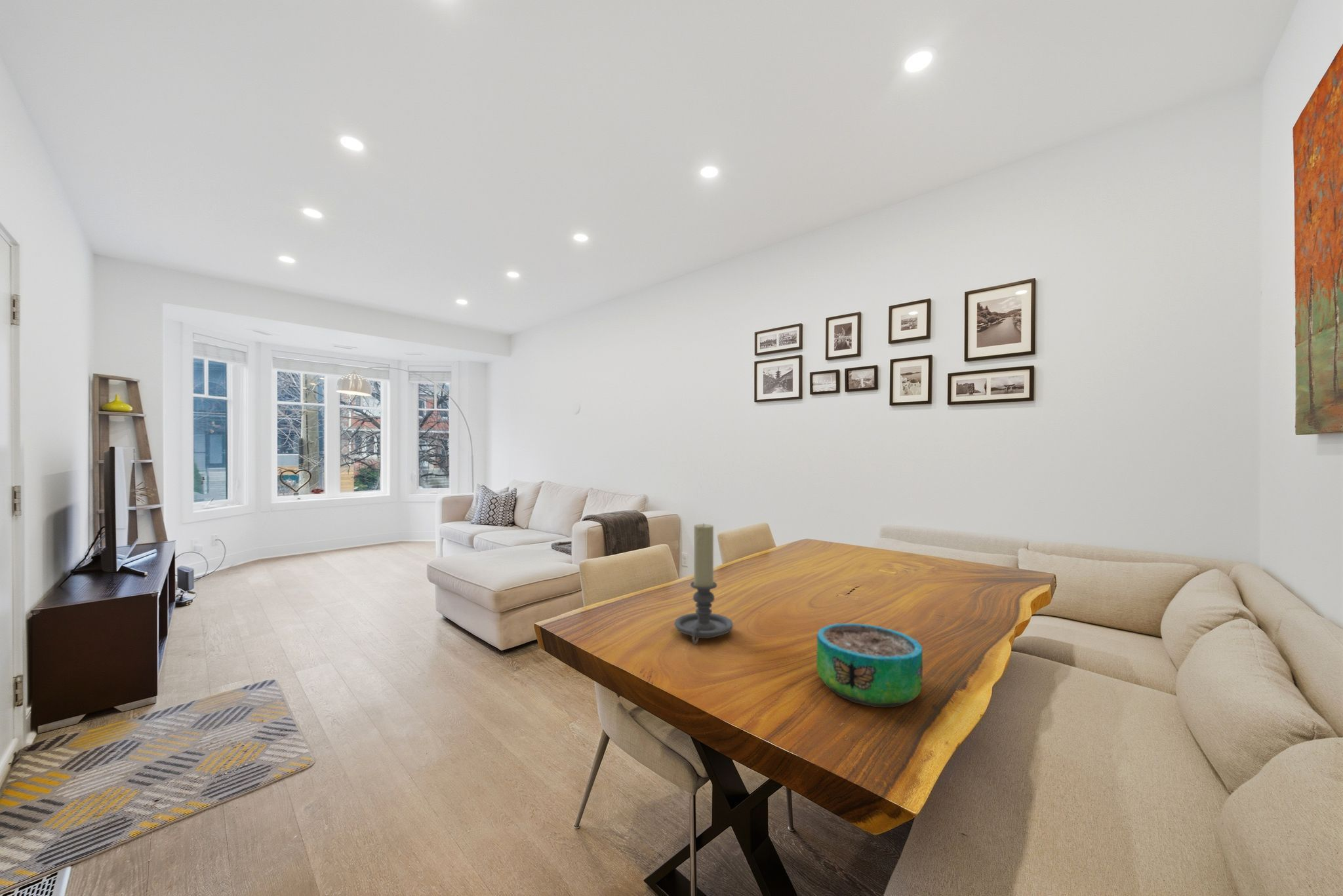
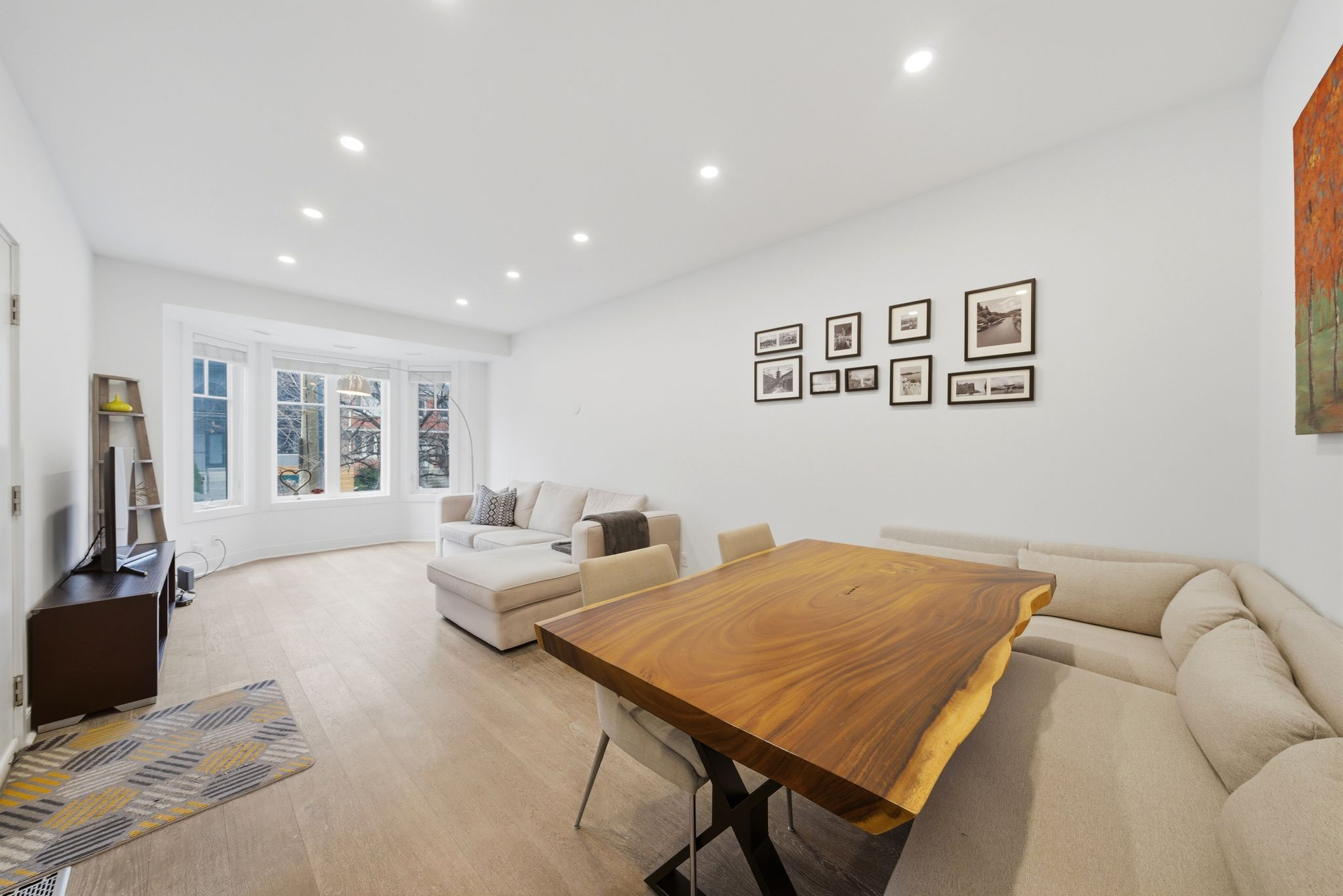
- decorative bowl [816,623,923,708]
- candle holder [673,522,734,645]
